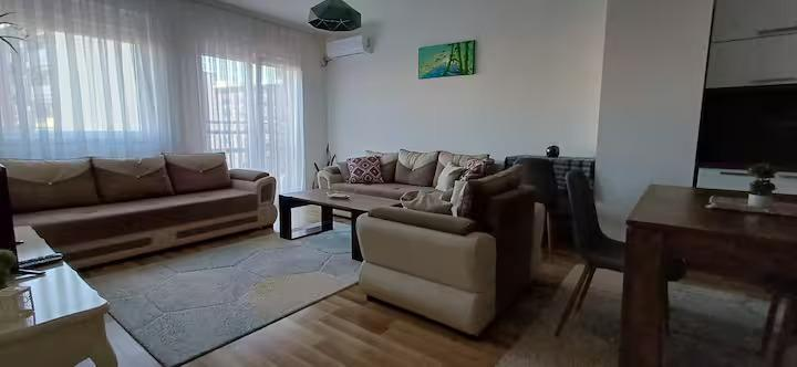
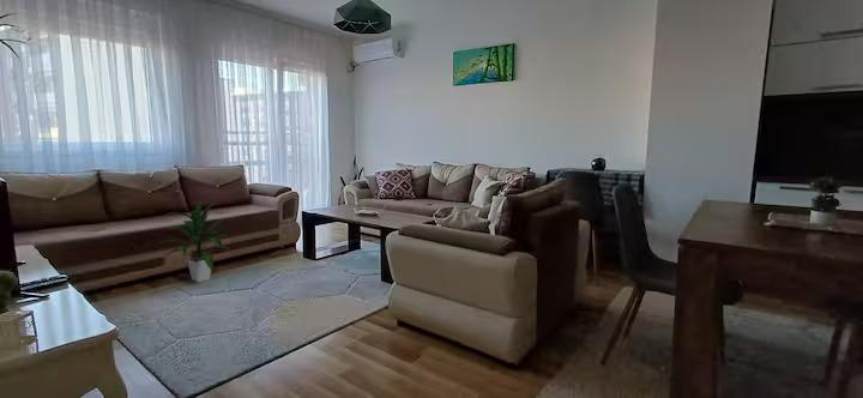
+ indoor plant [158,199,230,283]
